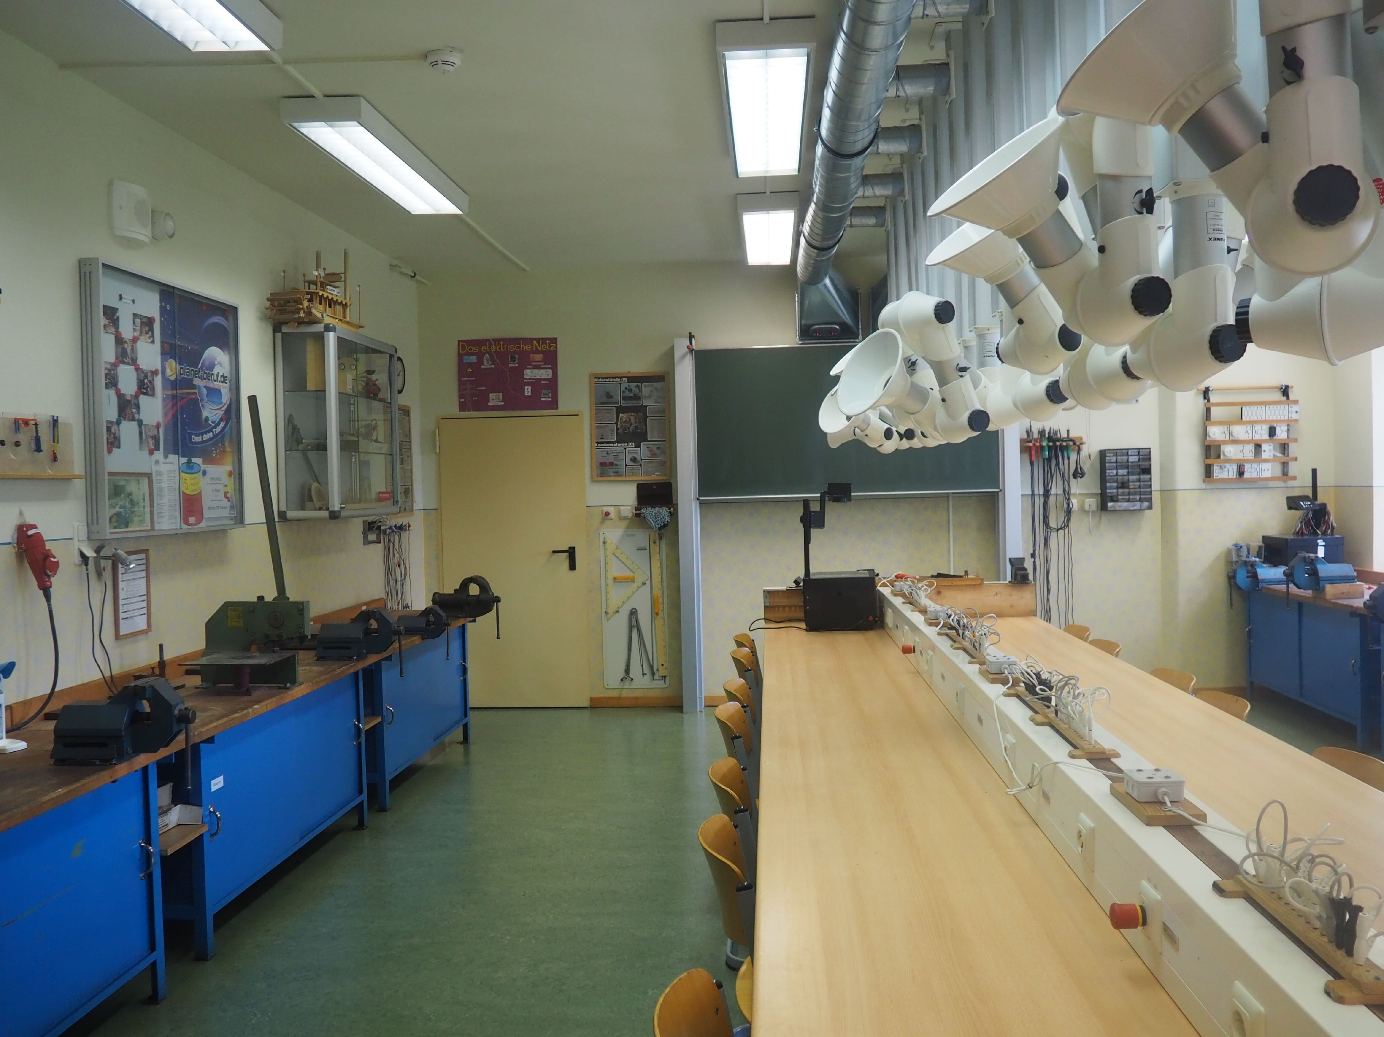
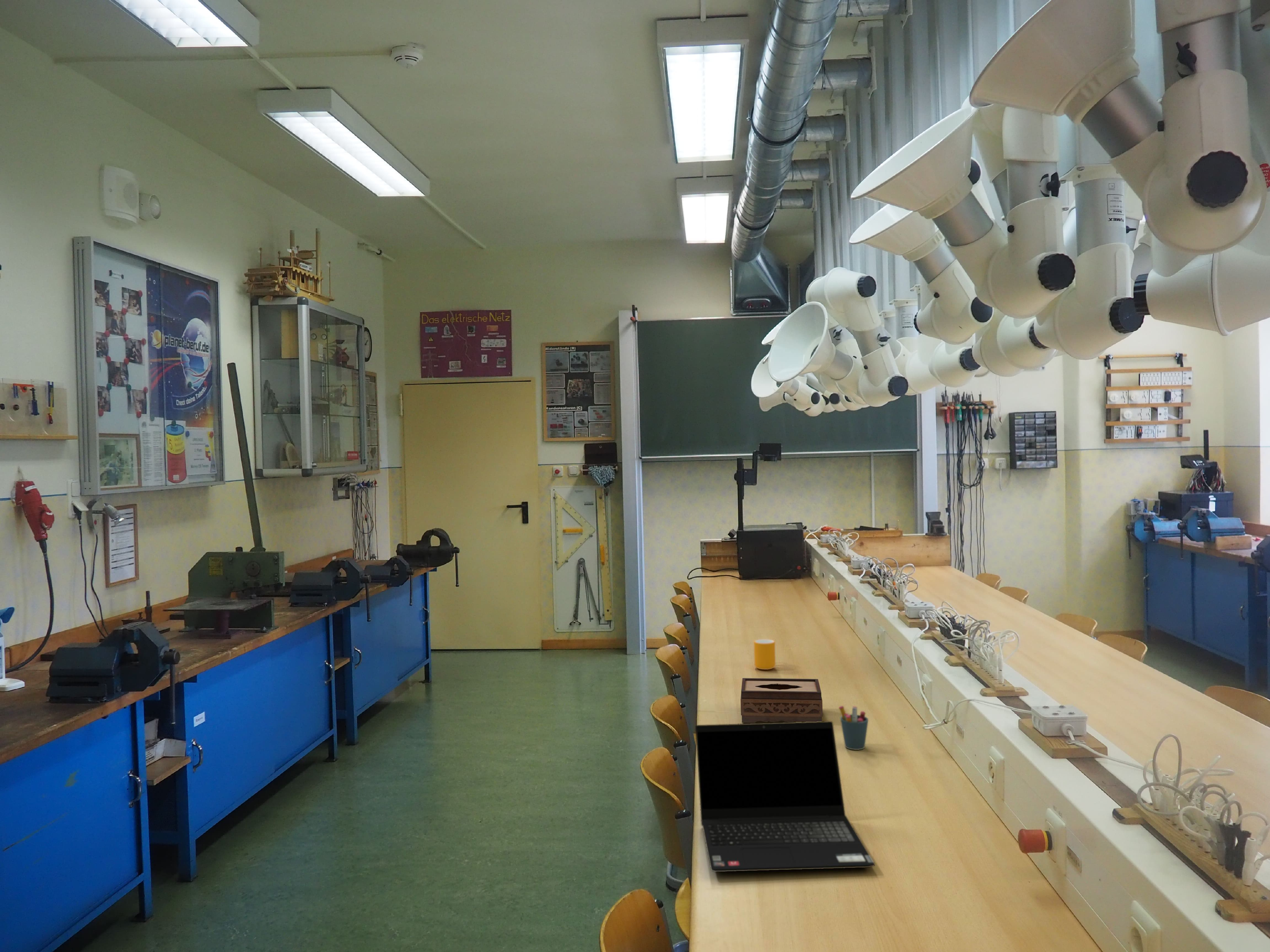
+ laptop computer [695,721,875,872]
+ tissue box [740,678,823,723]
+ pen holder [838,706,869,750]
+ mug [753,639,776,670]
